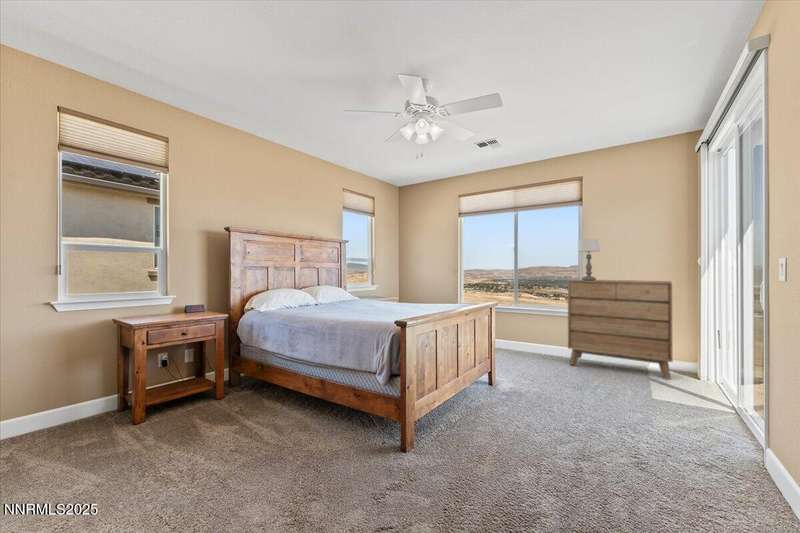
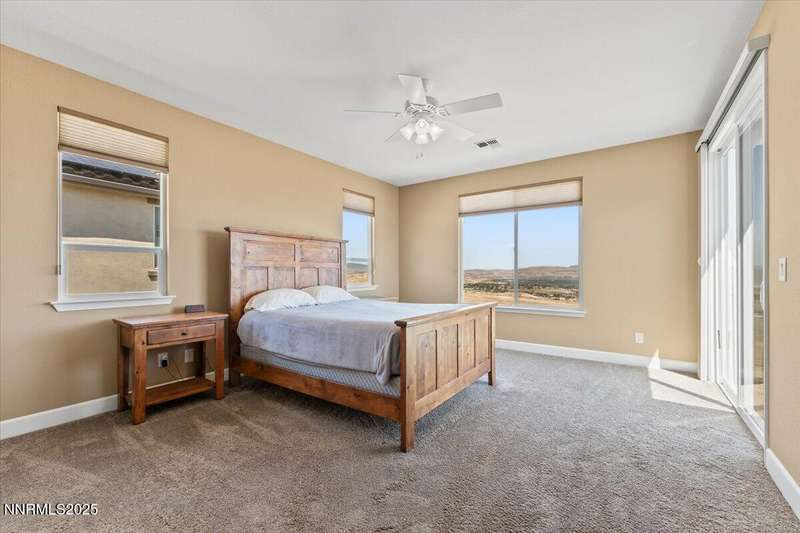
- dresser [567,278,673,381]
- table lamp [577,238,601,281]
